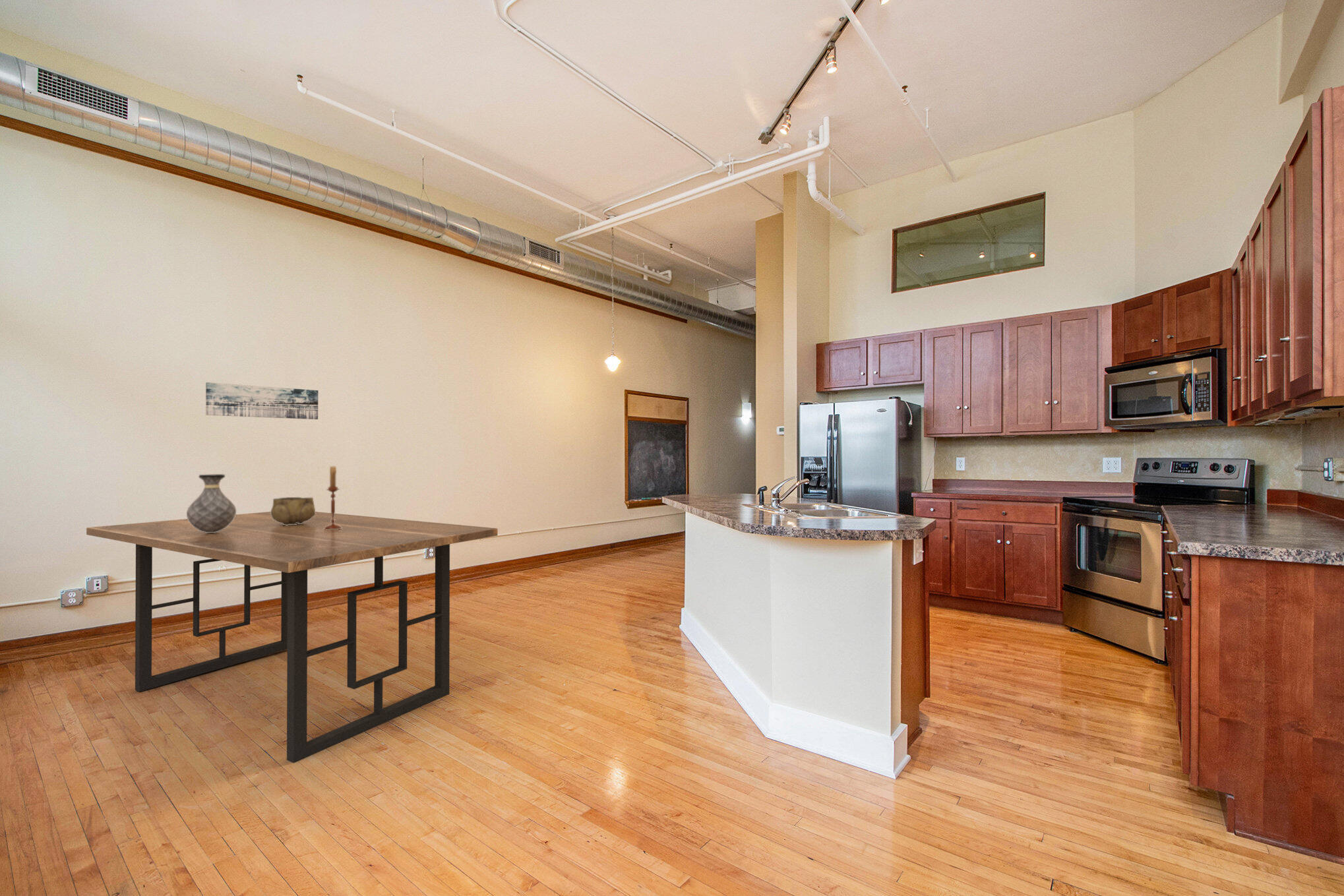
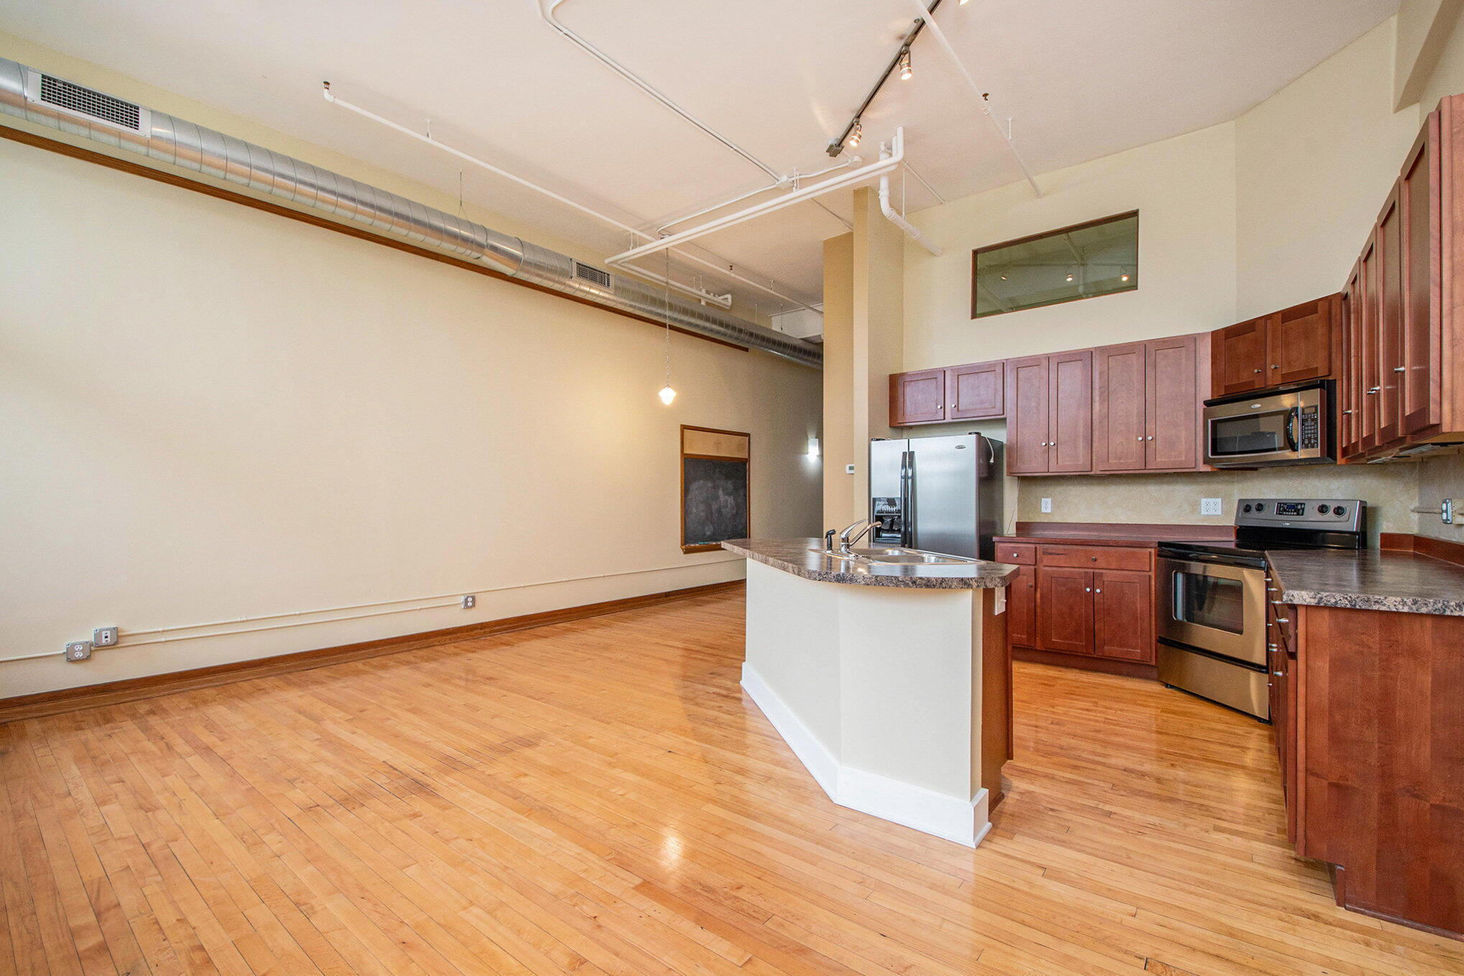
- dining table [86,511,499,763]
- candlestick [324,466,342,530]
- decorative bowl [270,496,316,525]
- wall art [205,382,319,420]
- vase [186,473,237,533]
